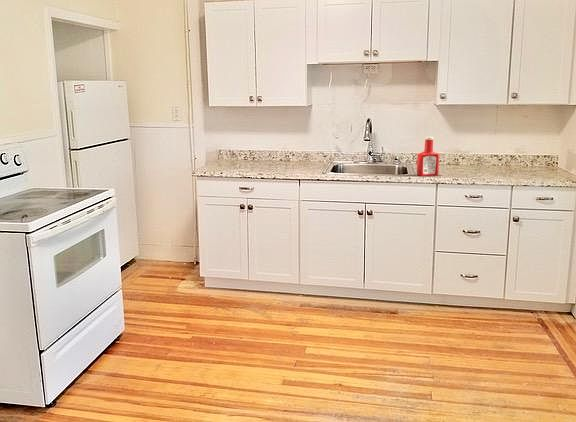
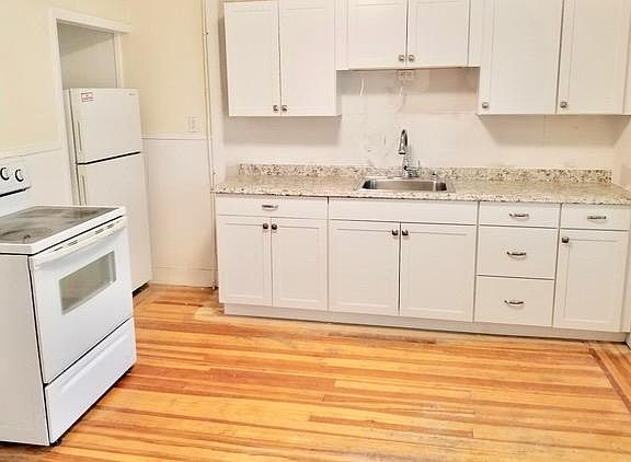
- soap bottle [416,136,440,177]
